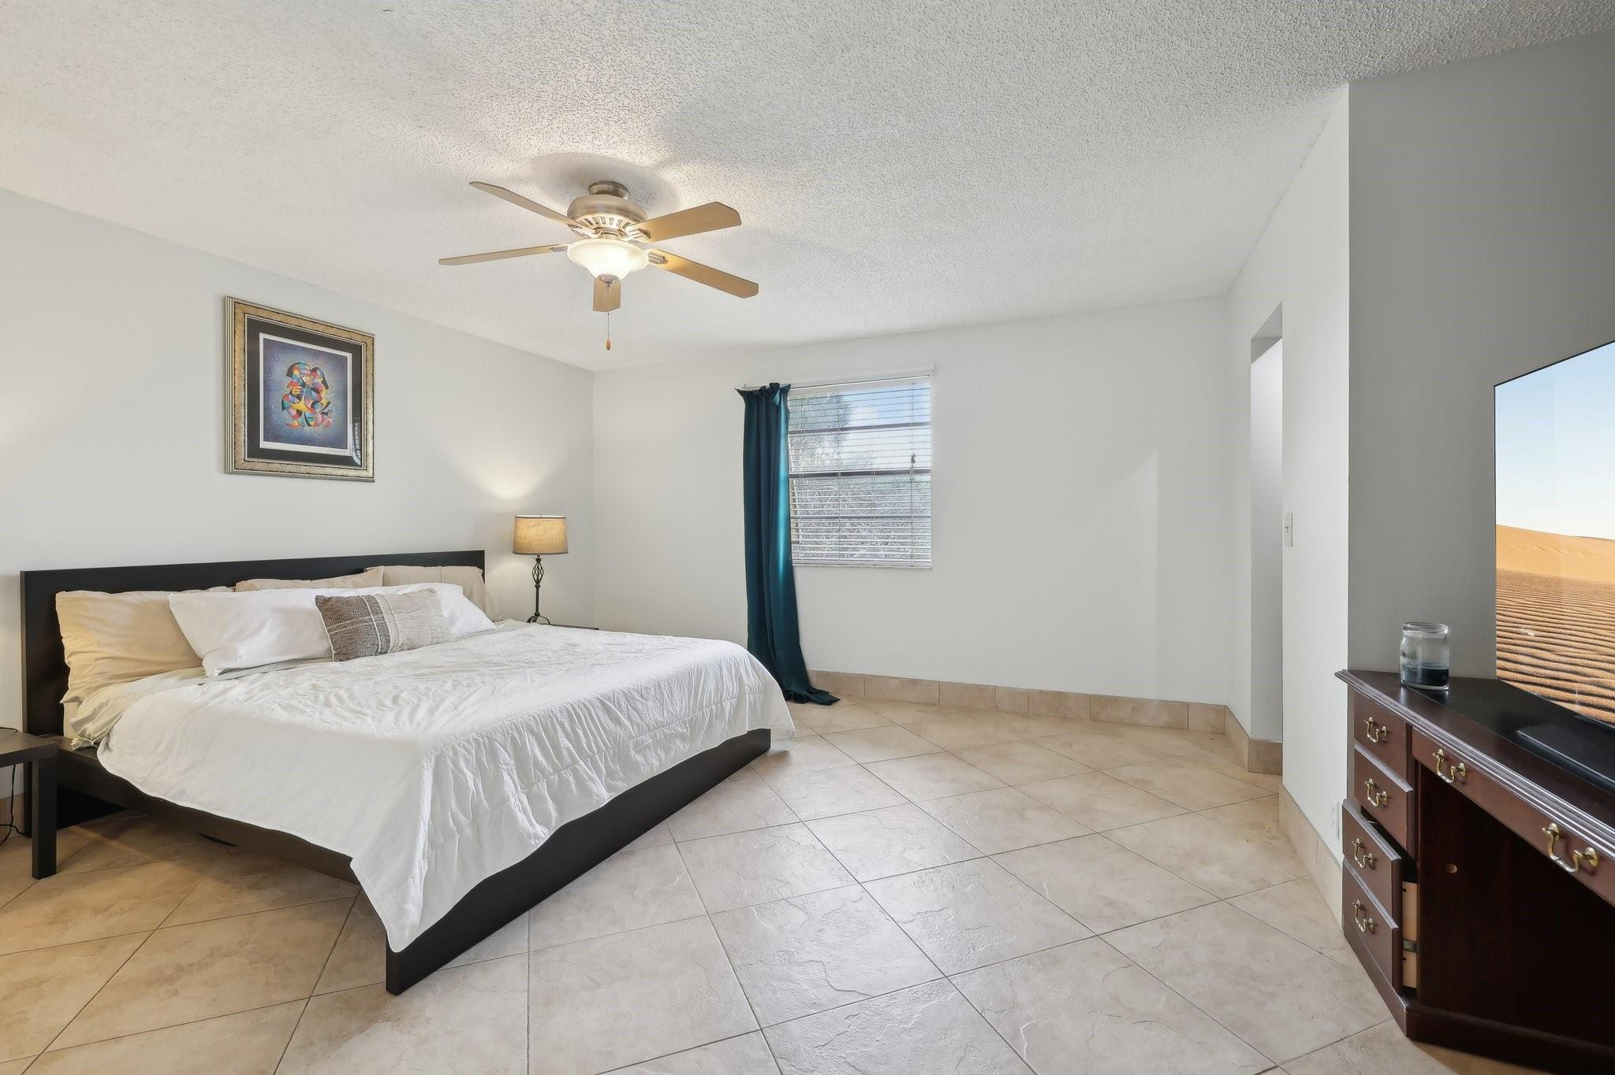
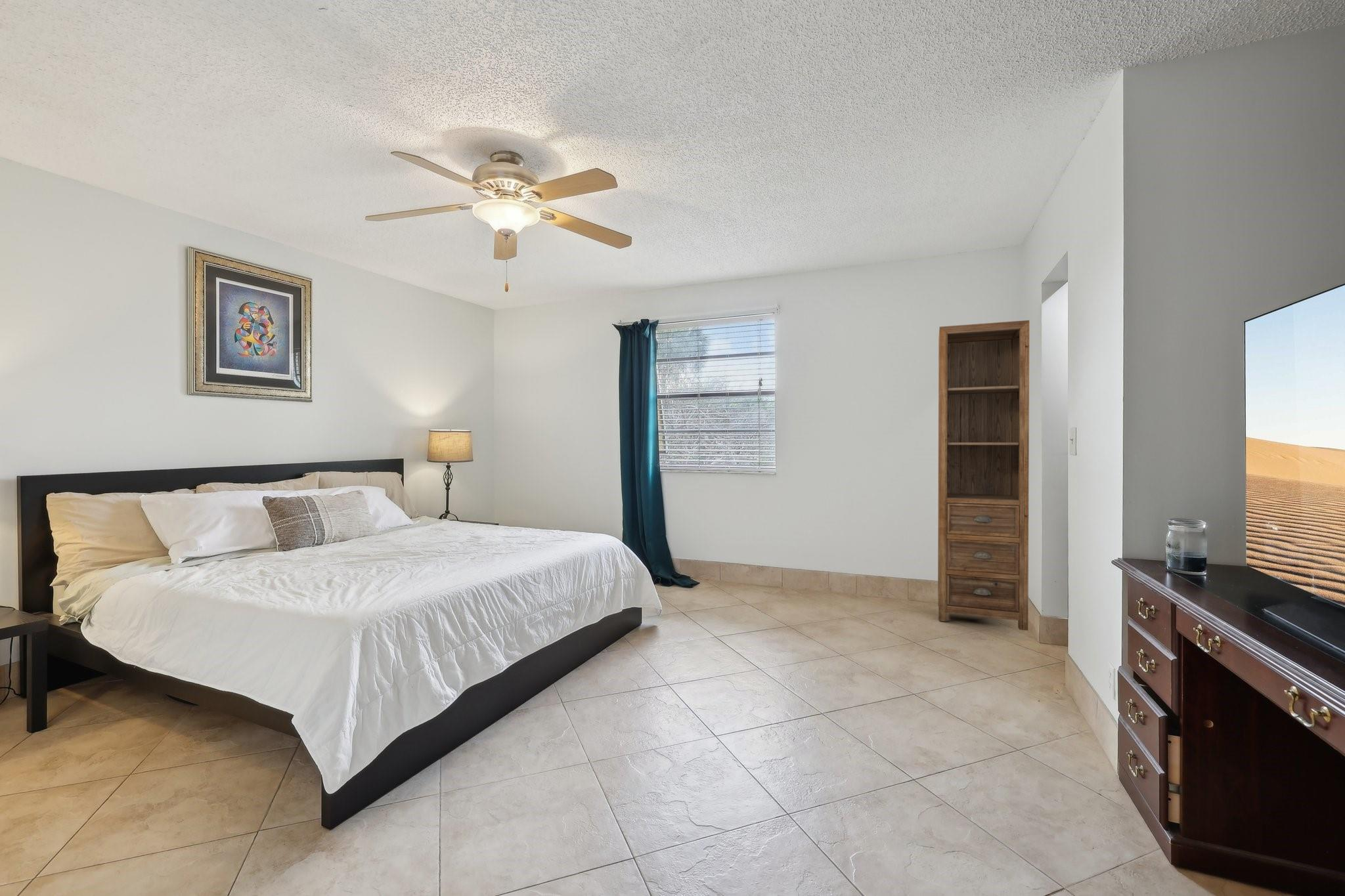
+ shelf [937,320,1030,631]
